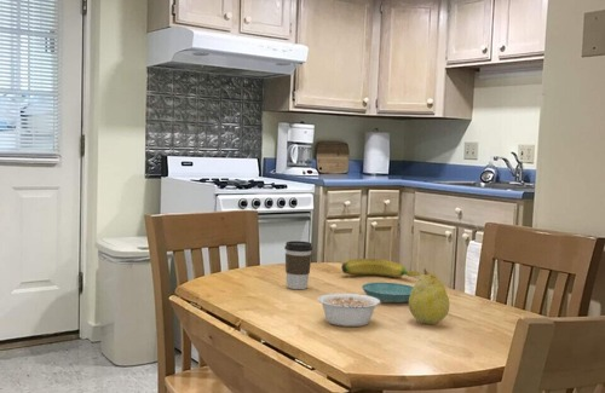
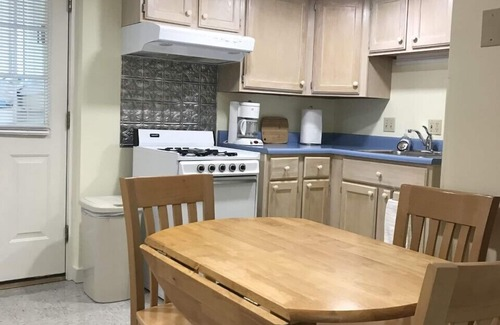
- legume [316,293,391,328]
- fruit [408,268,450,326]
- coffee cup [283,239,313,290]
- saucer [361,282,414,304]
- banana [340,258,420,279]
